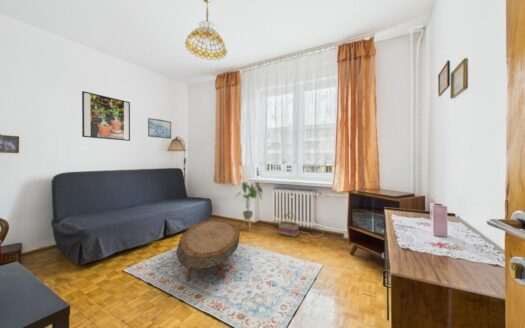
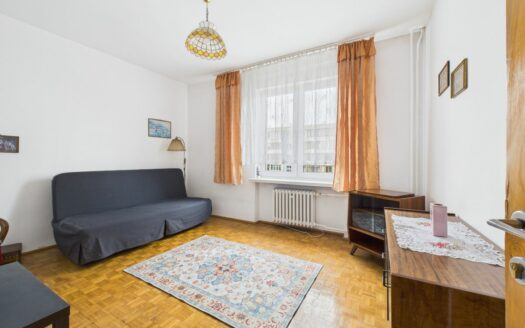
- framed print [81,90,131,142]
- coffee table [176,219,241,282]
- house plant [234,181,264,232]
- basket [277,212,300,238]
